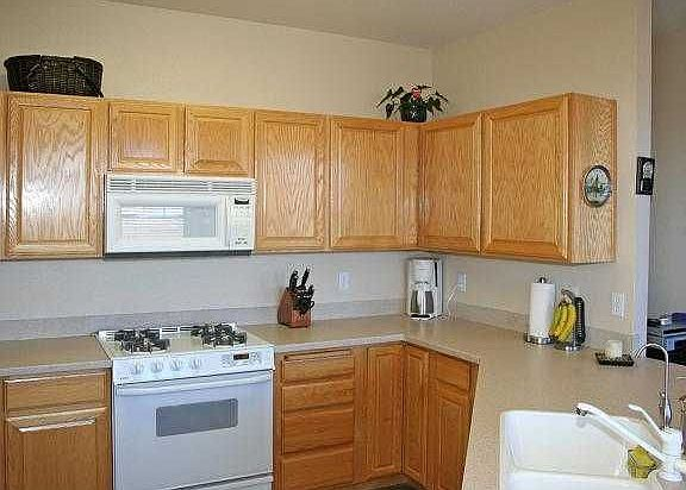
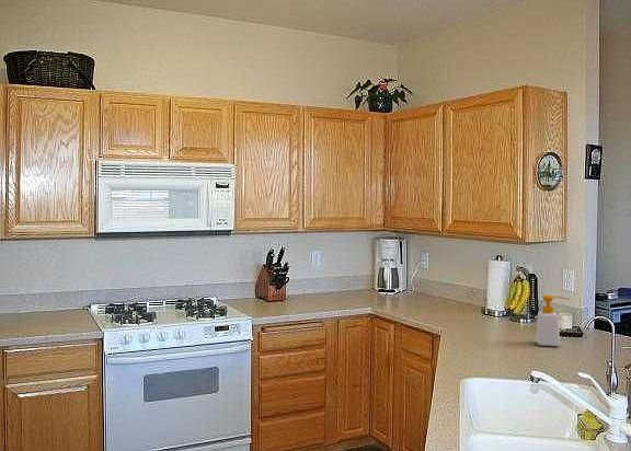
+ soap bottle [535,293,571,347]
